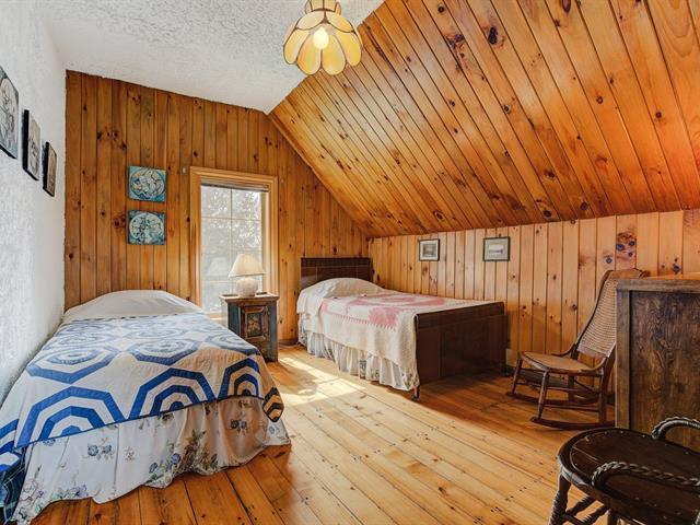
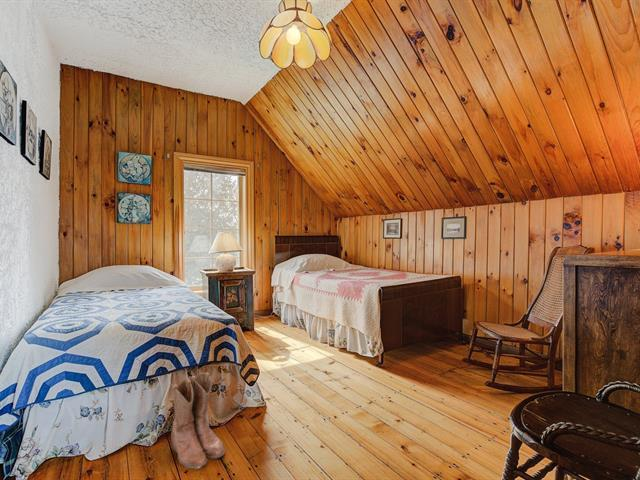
+ boots [170,371,226,470]
